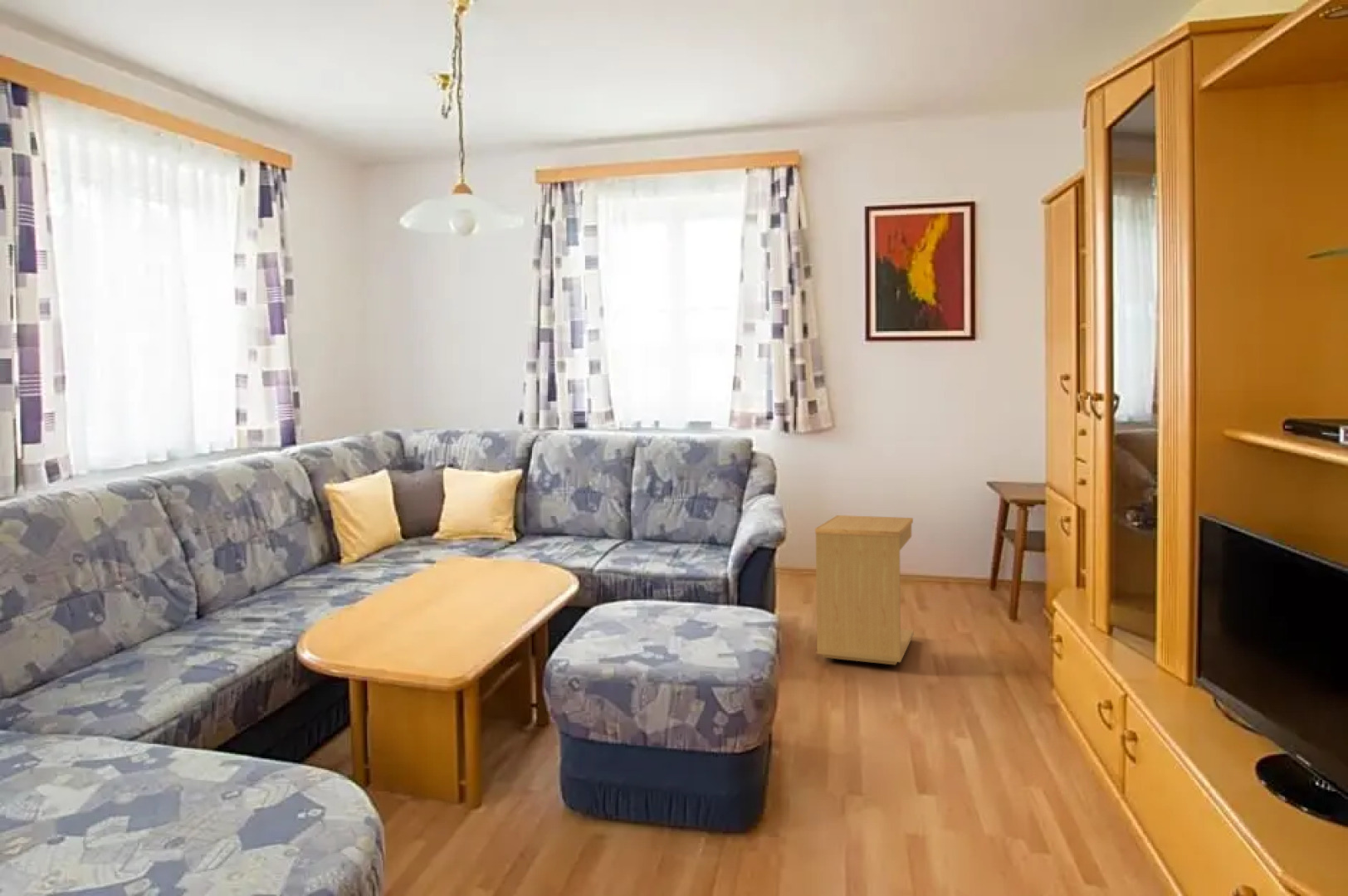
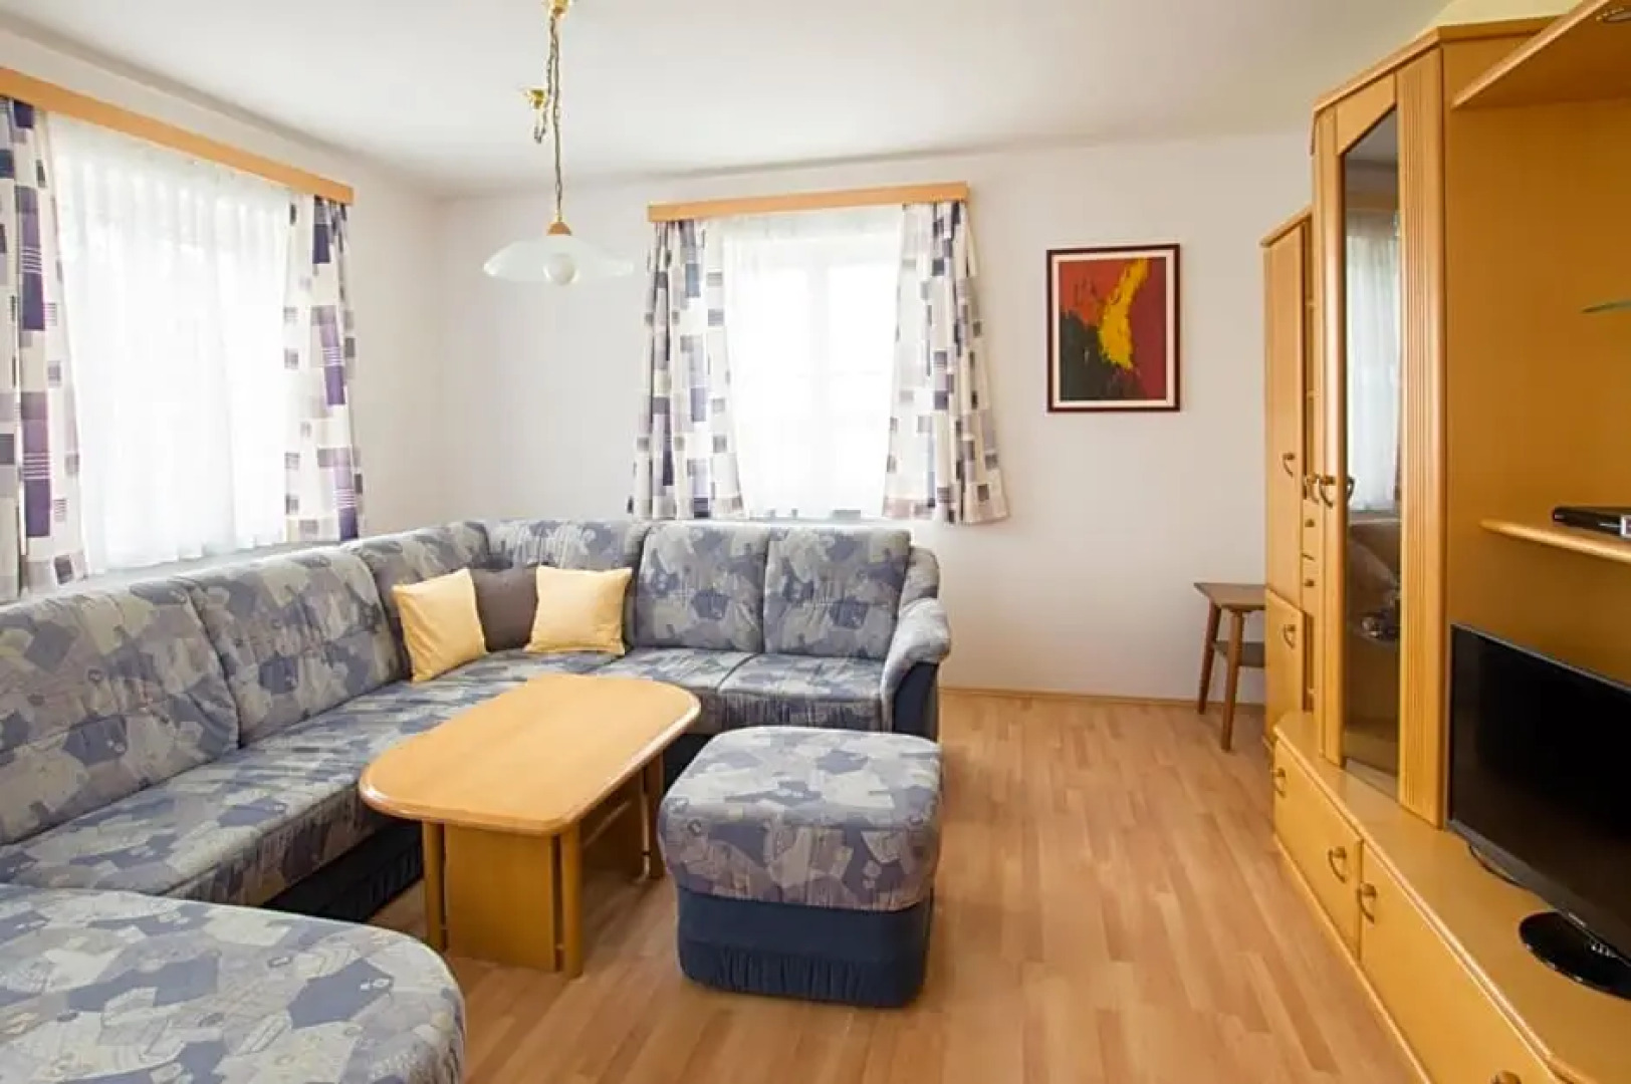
- side table [814,514,915,665]
